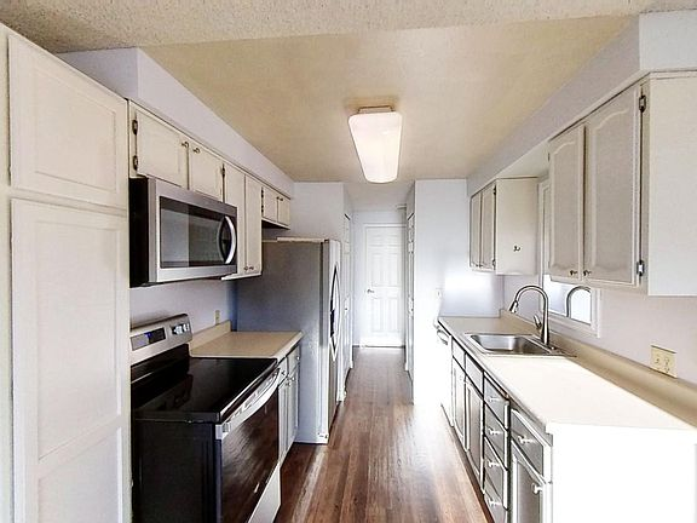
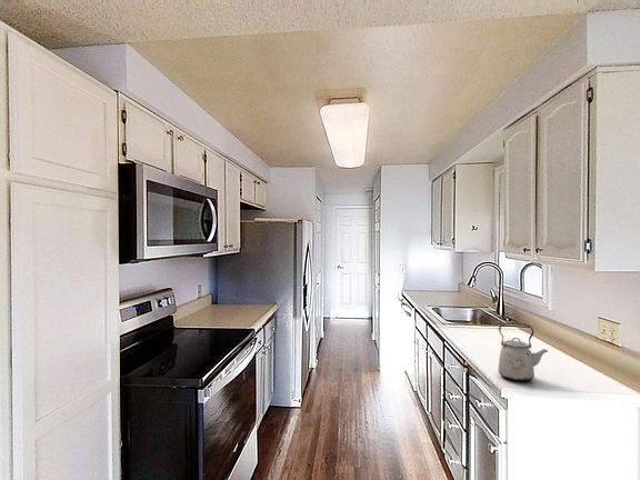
+ kettle [497,321,549,382]
